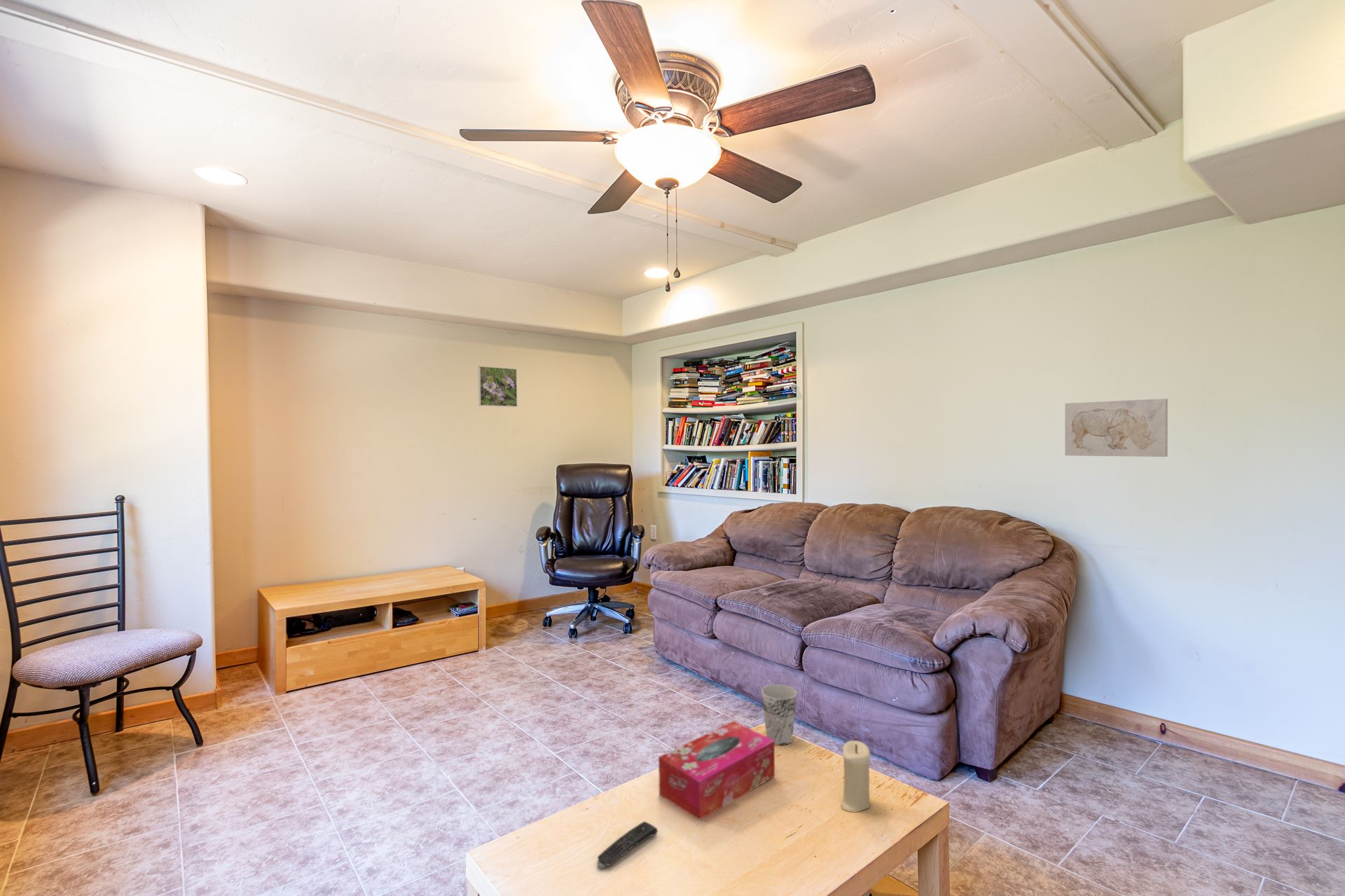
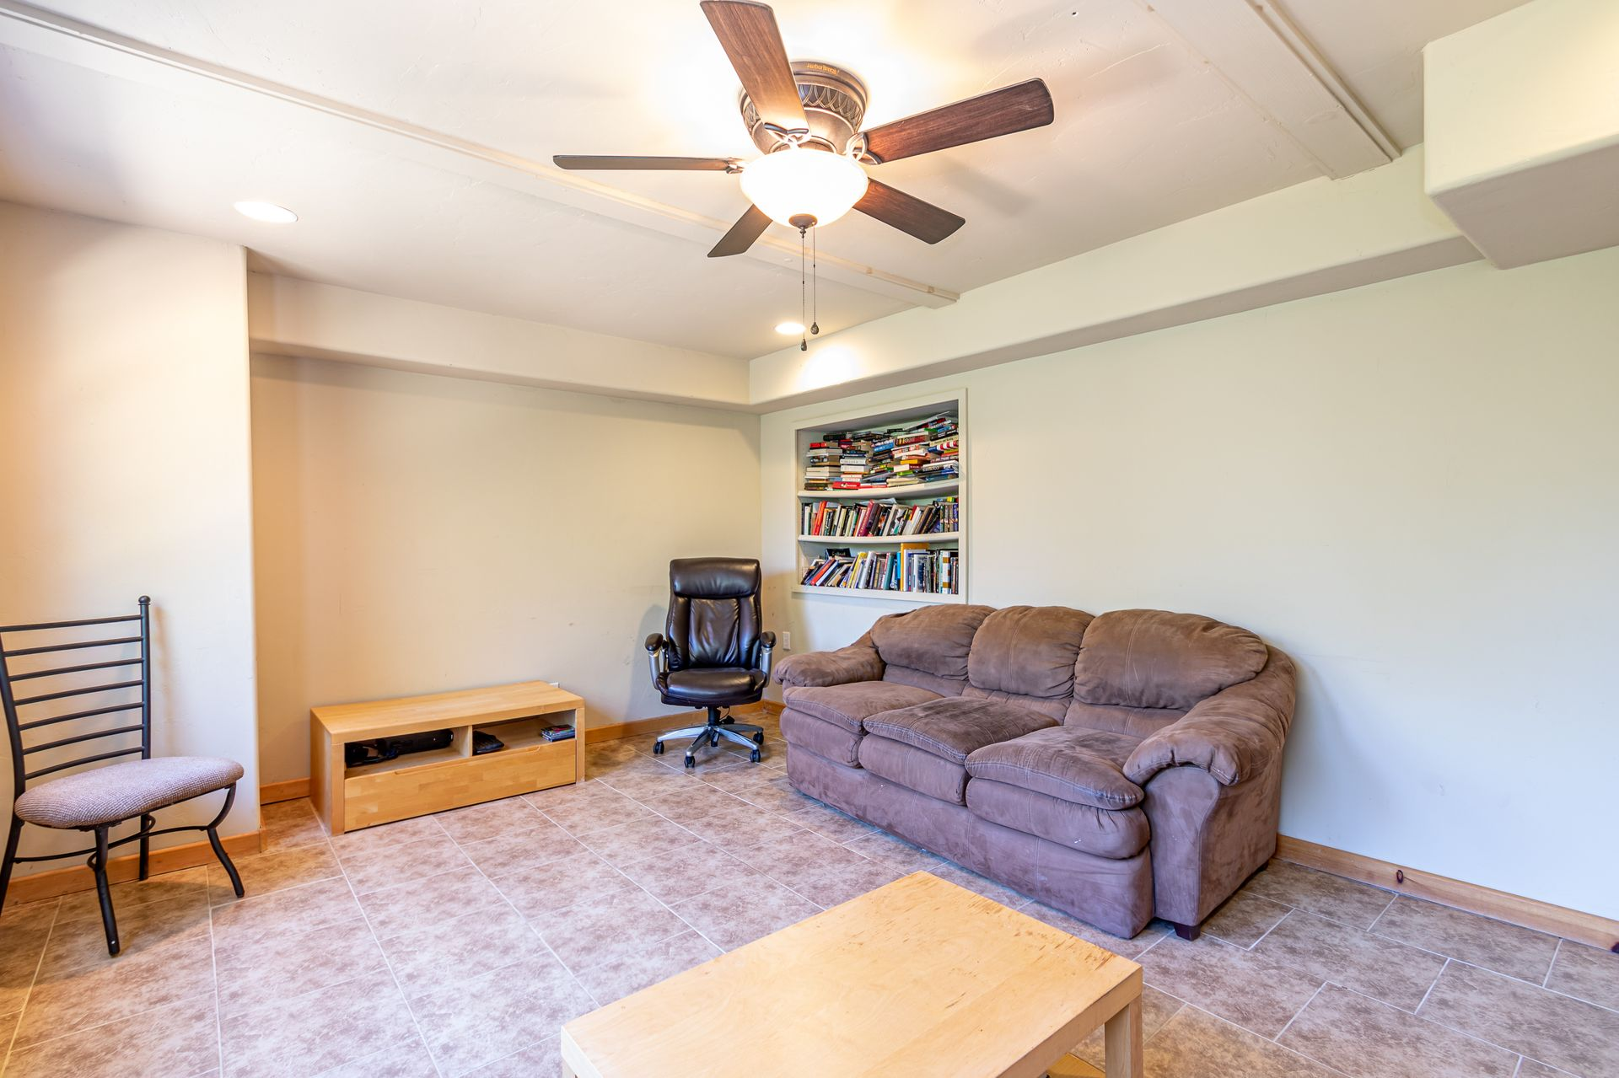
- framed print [478,366,518,408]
- wall art [1064,398,1168,457]
- remote control [596,821,658,869]
- candle [840,740,871,813]
- cup [761,684,797,746]
- tissue box [658,720,775,821]
